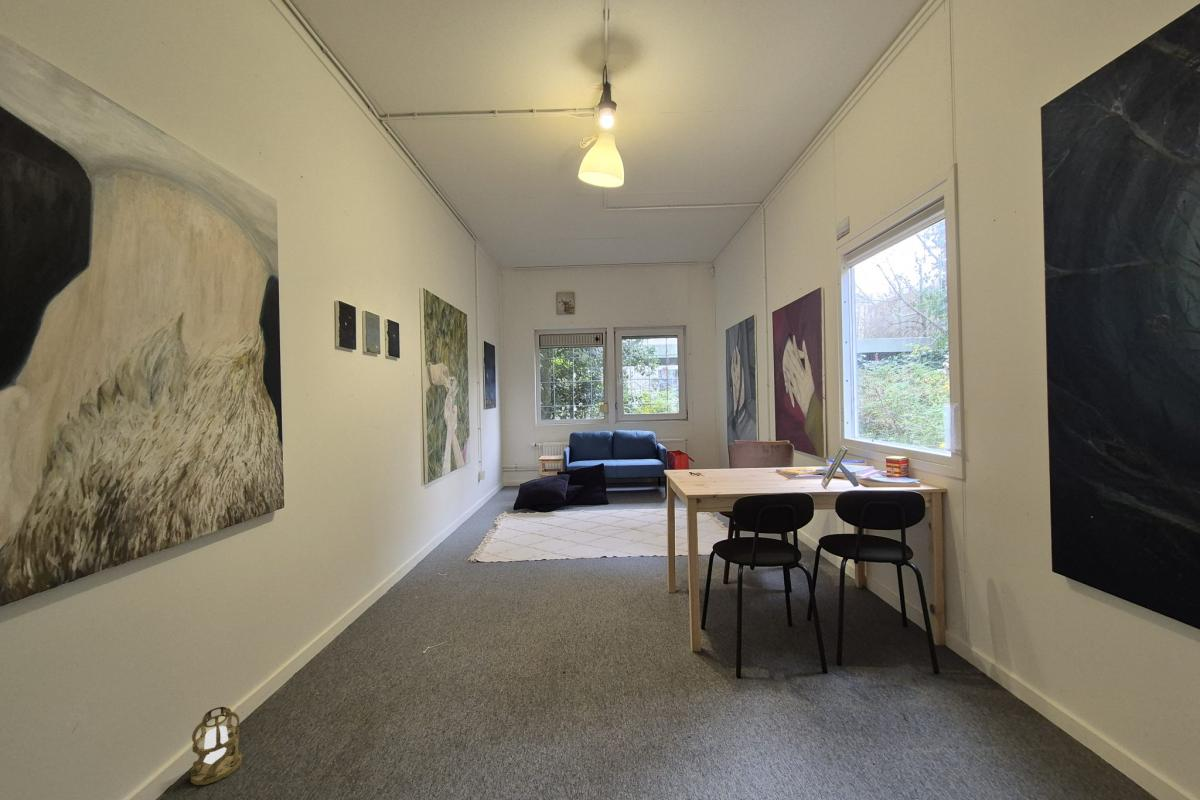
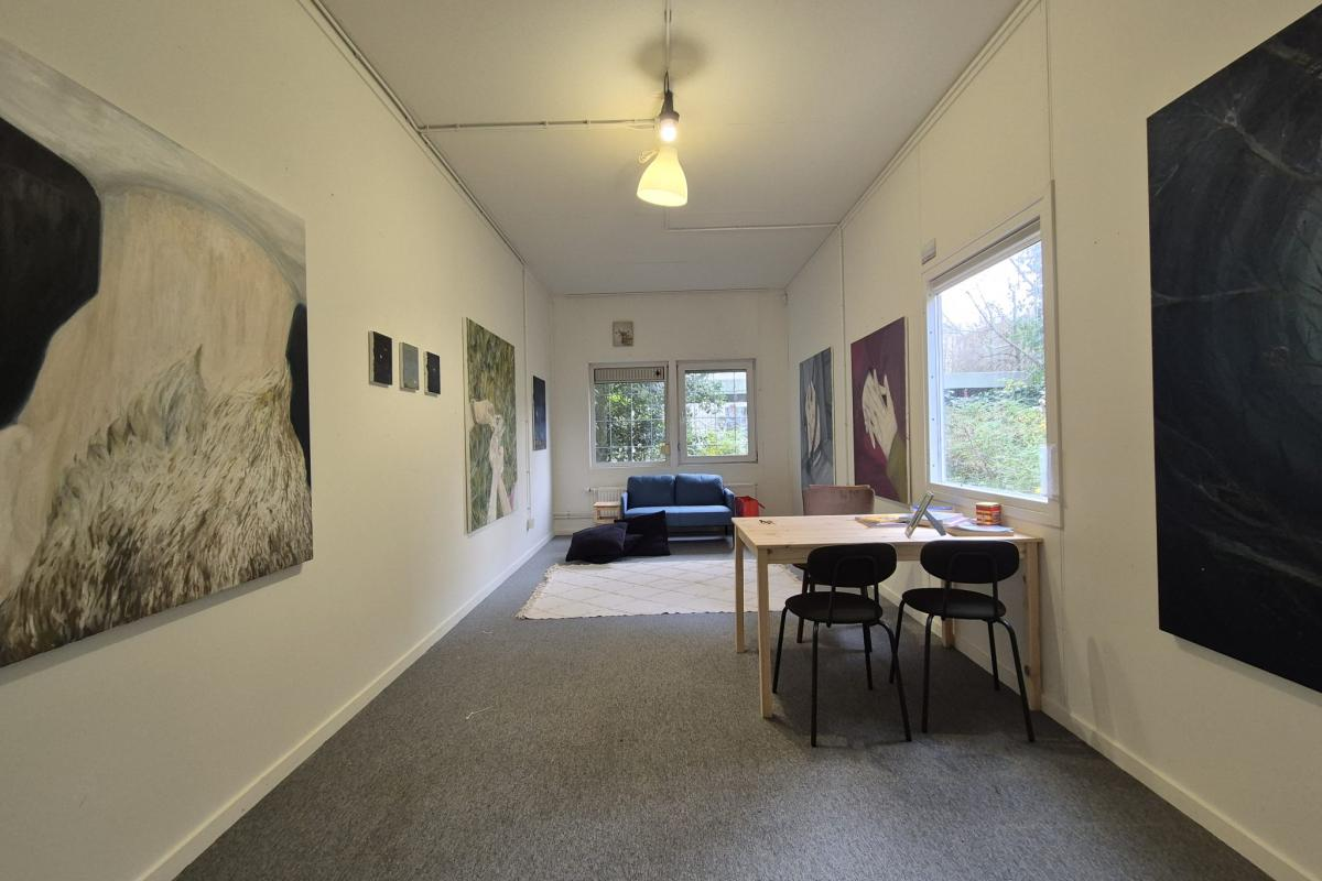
- lantern [190,706,243,786]
